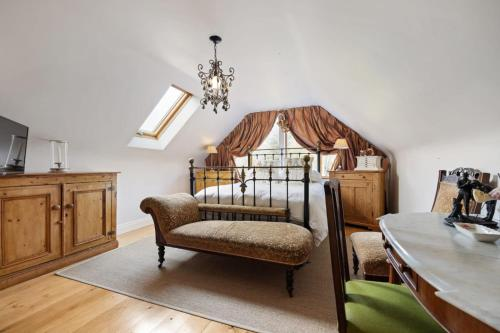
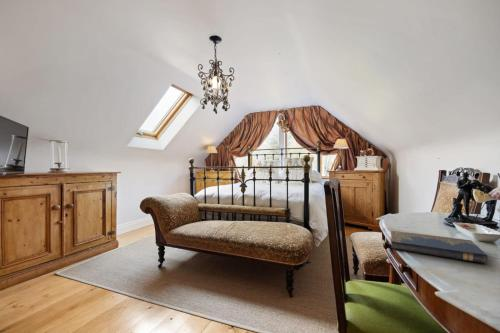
+ hardcover book [390,230,488,264]
